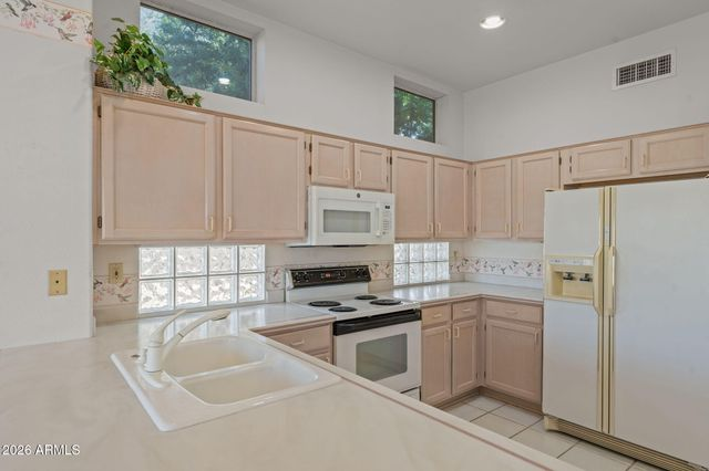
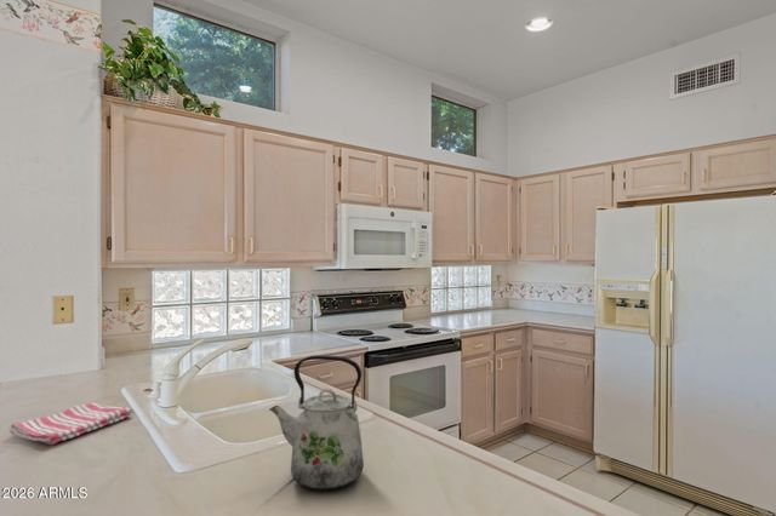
+ dish towel [7,402,136,446]
+ kettle [268,355,365,492]
